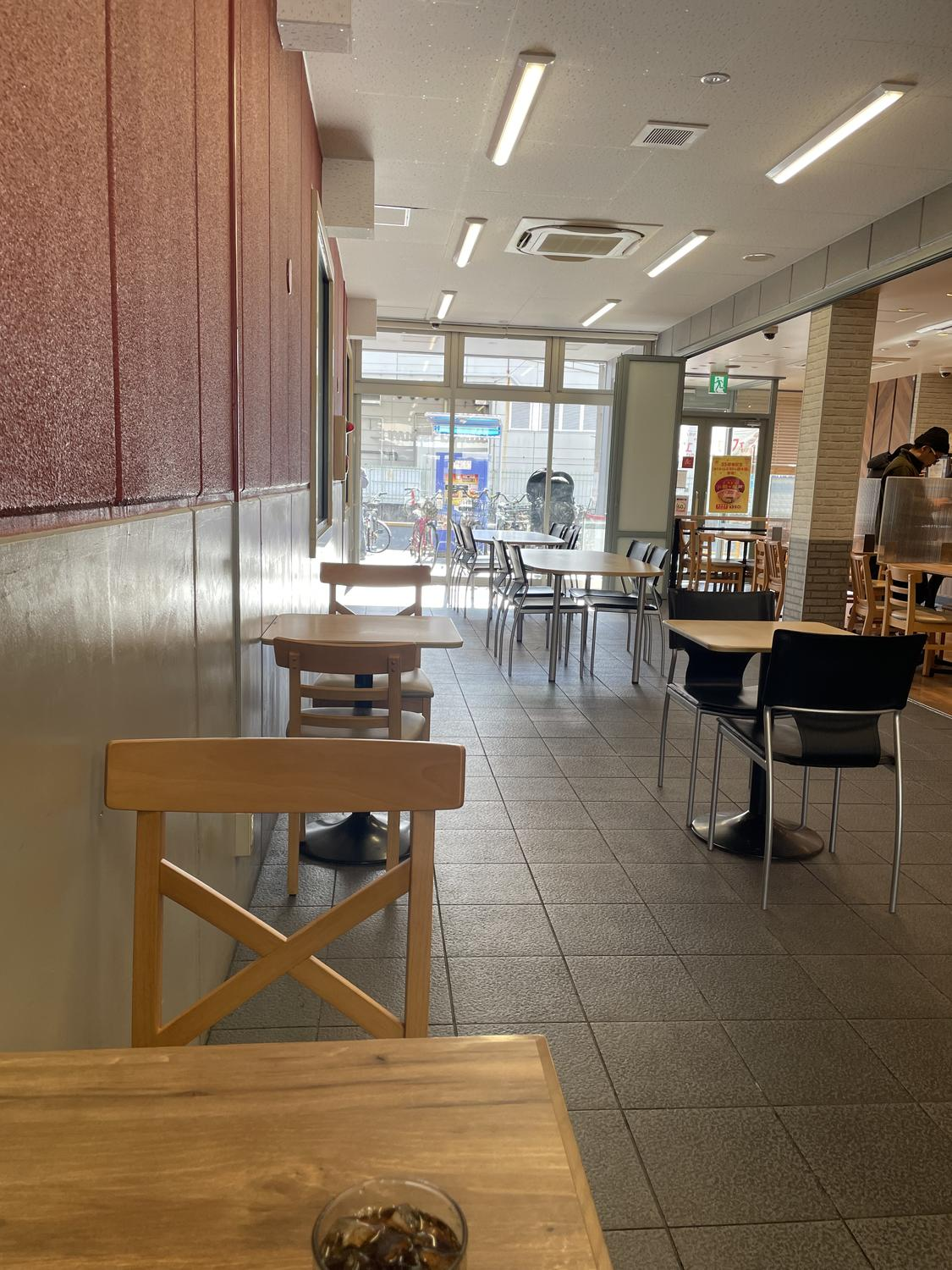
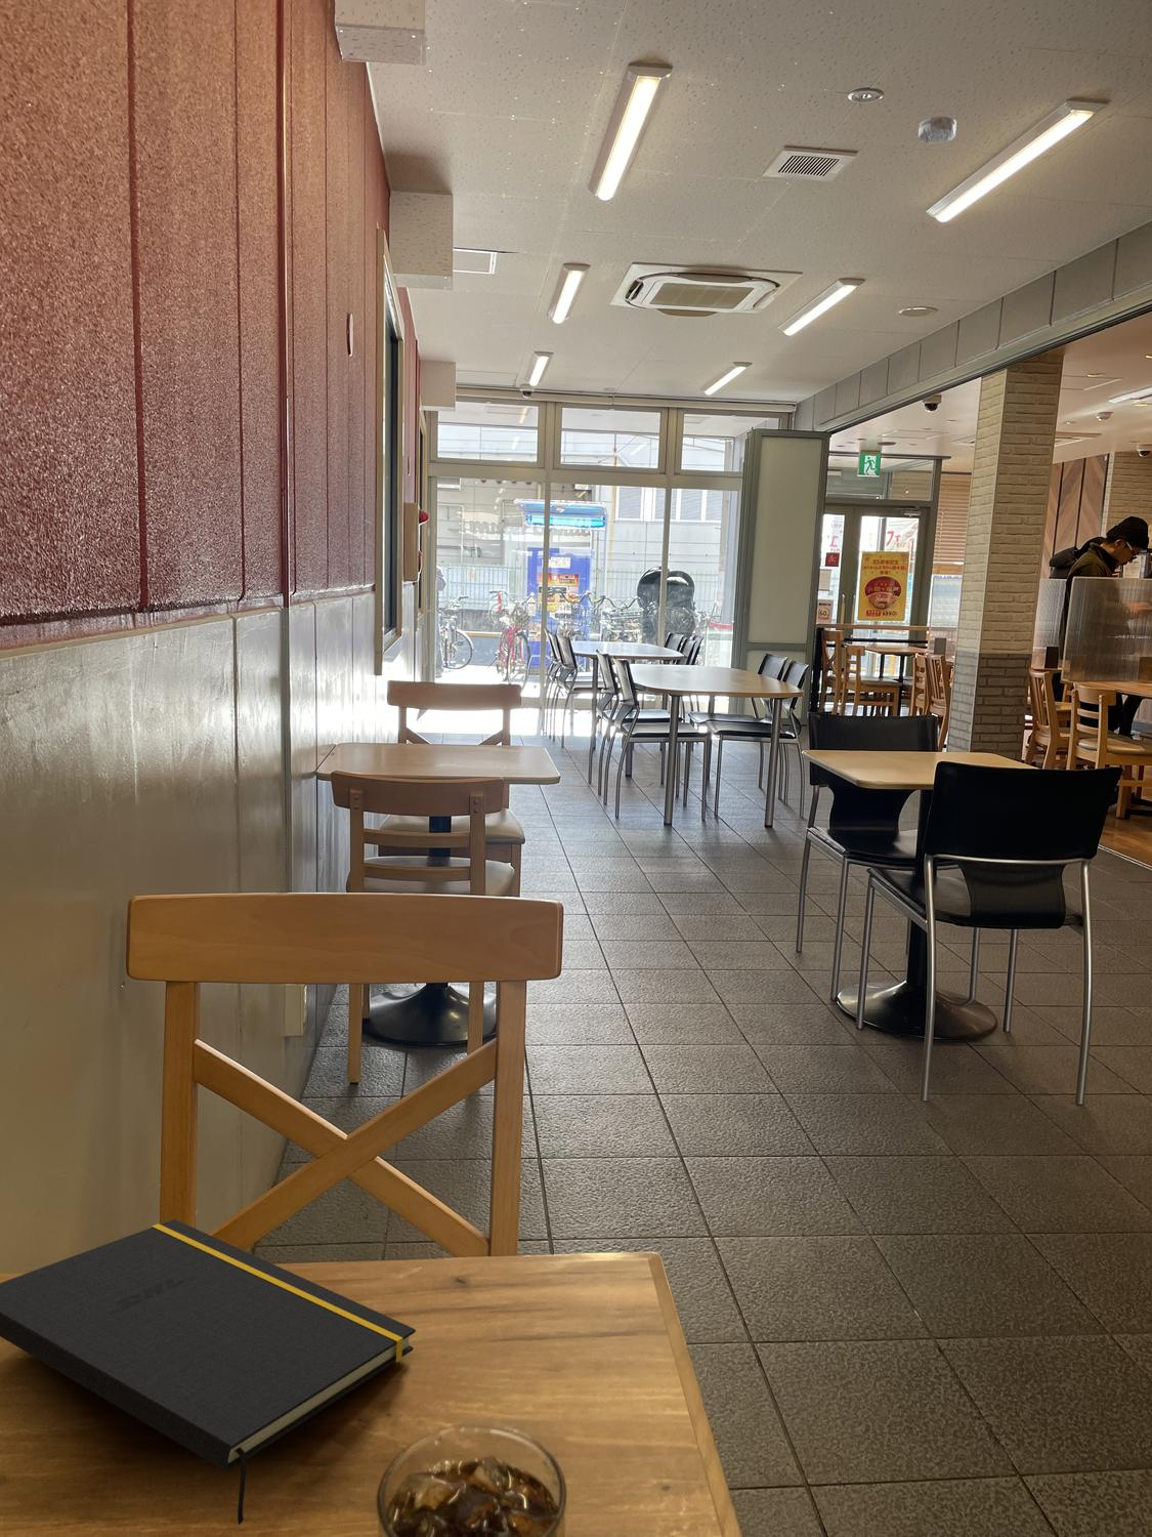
+ notepad [0,1219,416,1526]
+ smoke detector [917,115,957,144]
